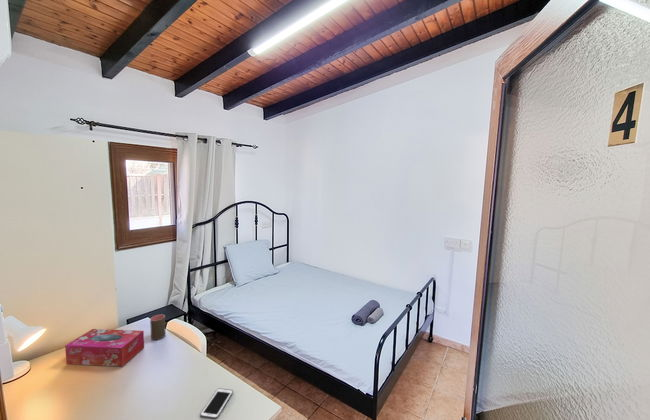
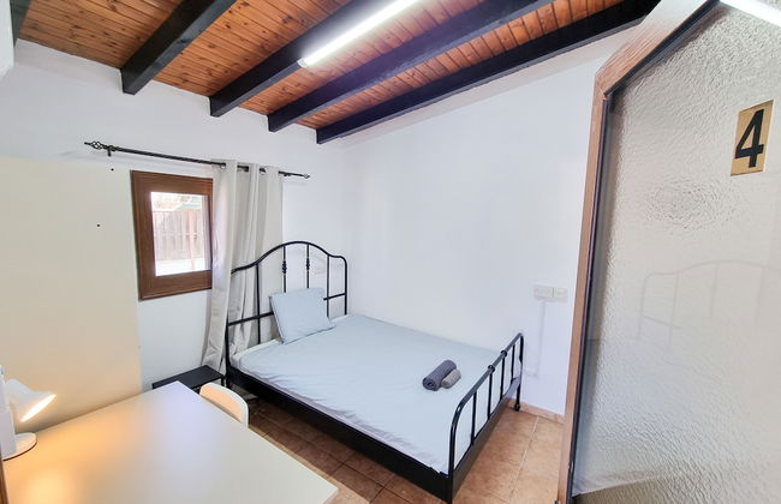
- tissue box [64,328,145,367]
- cell phone [199,387,234,420]
- cup [149,314,167,341]
